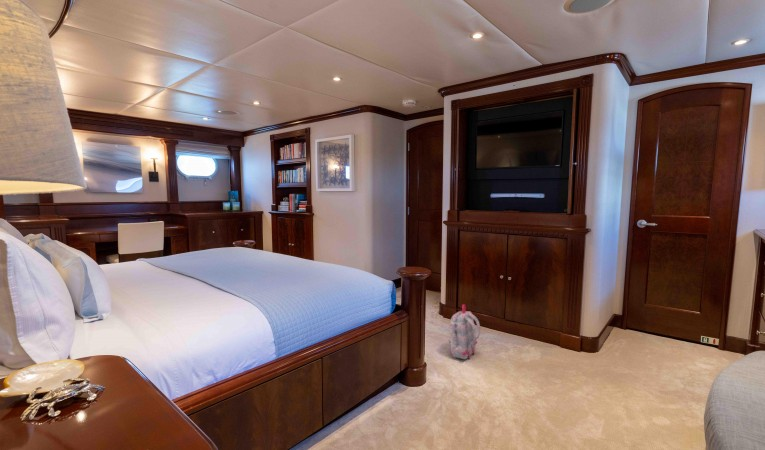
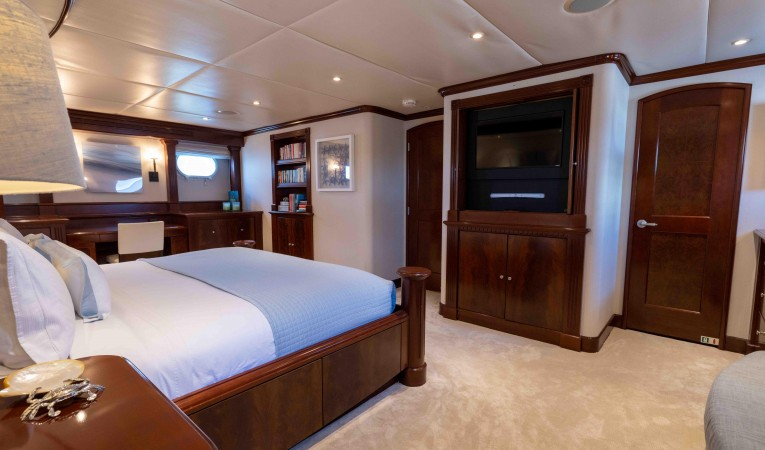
- backpack [448,303,482,360]
